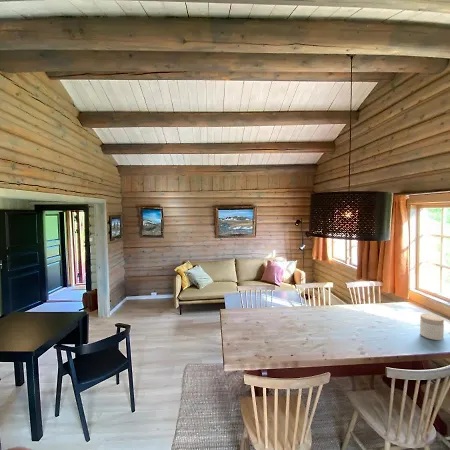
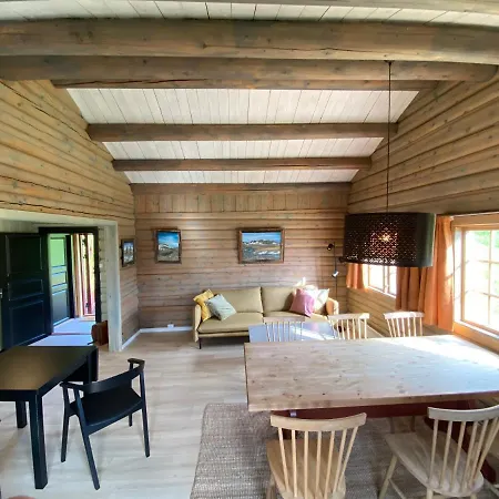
- jar [419,313,445,341]
